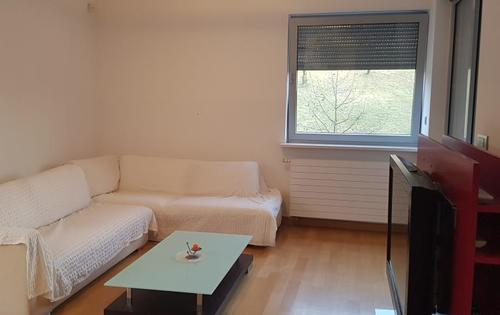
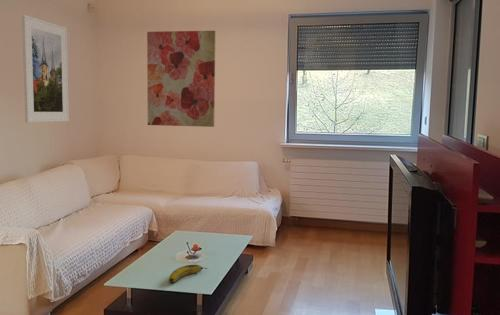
+ fruit [168,264,208,283]
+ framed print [21,14,70,123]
+ wall art [146,30,216,128]
